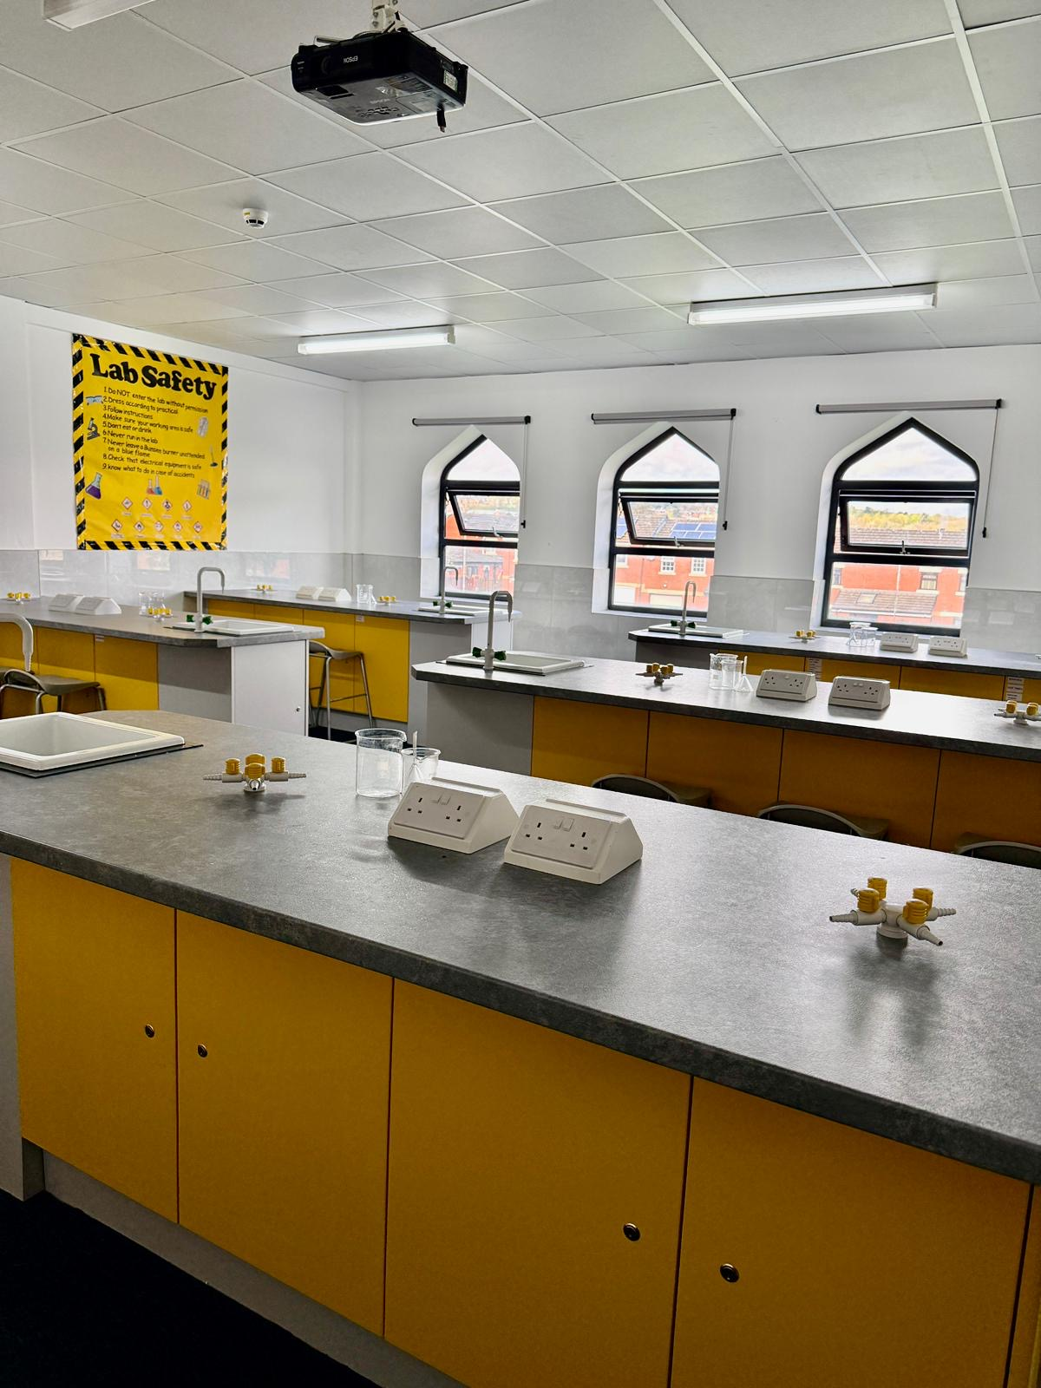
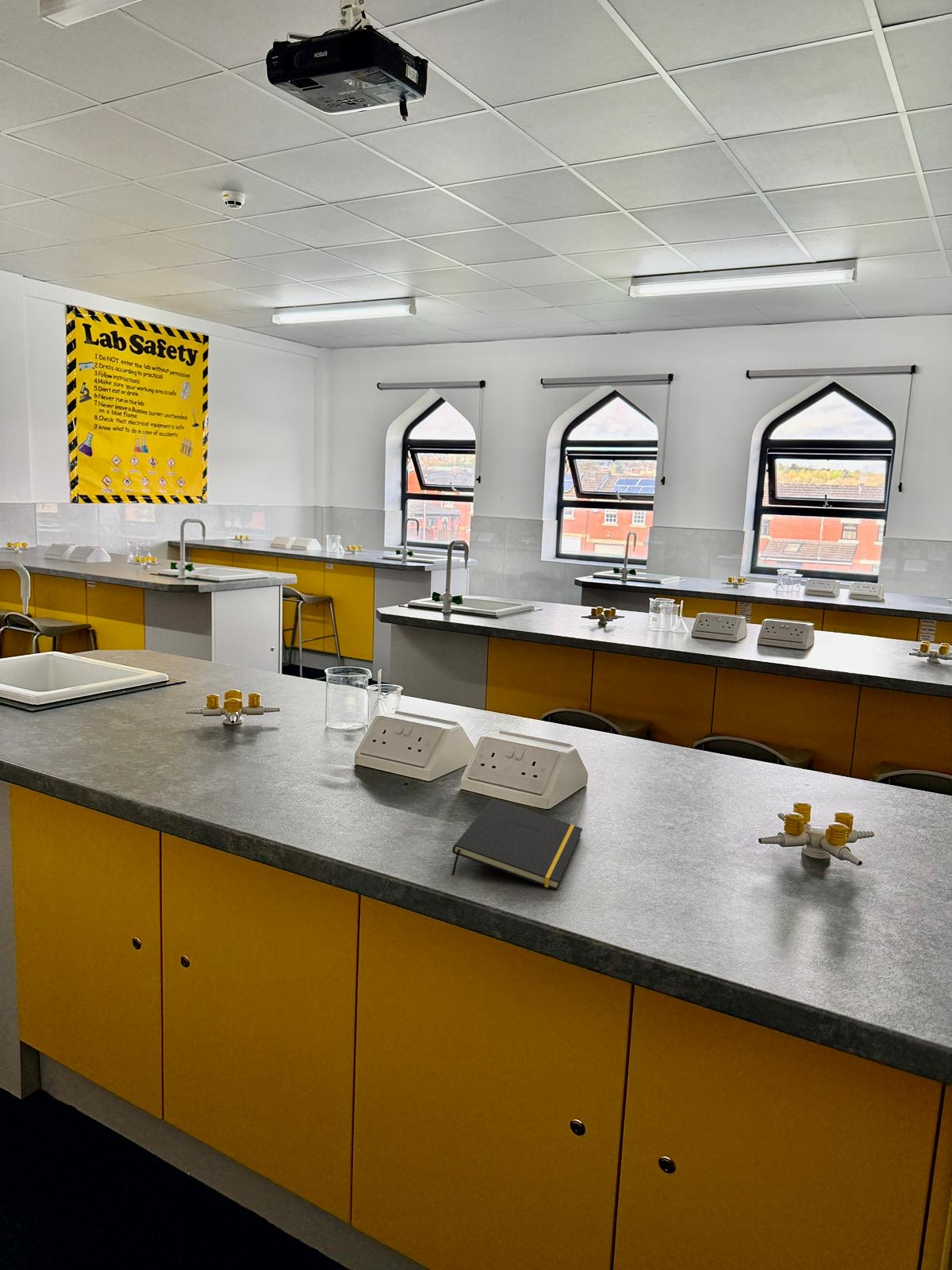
+ notepad [451,798,583,891]
